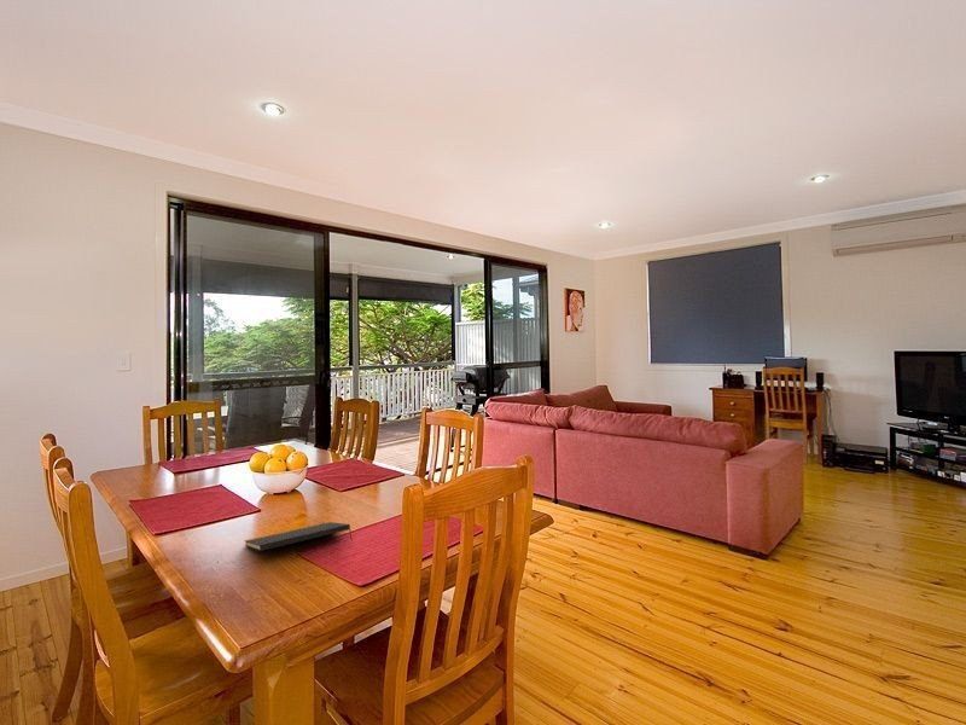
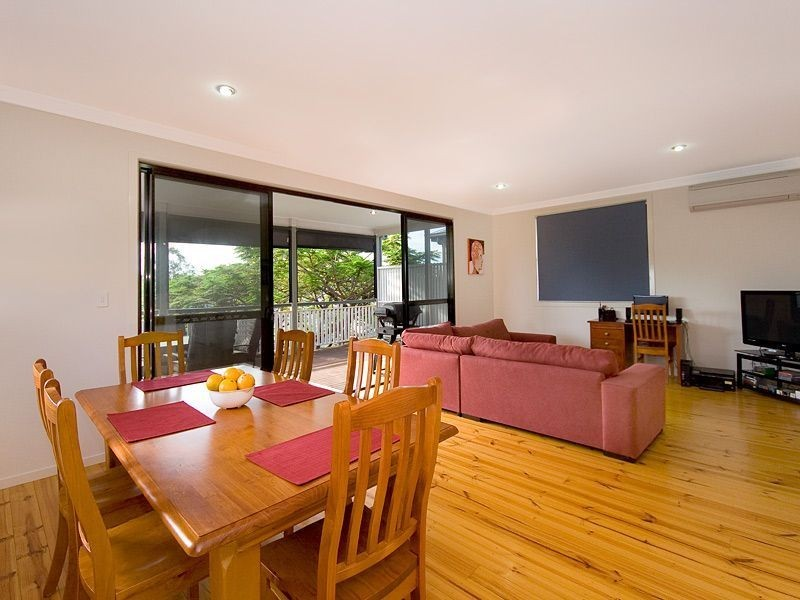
- notepad [243,521,353,552]
